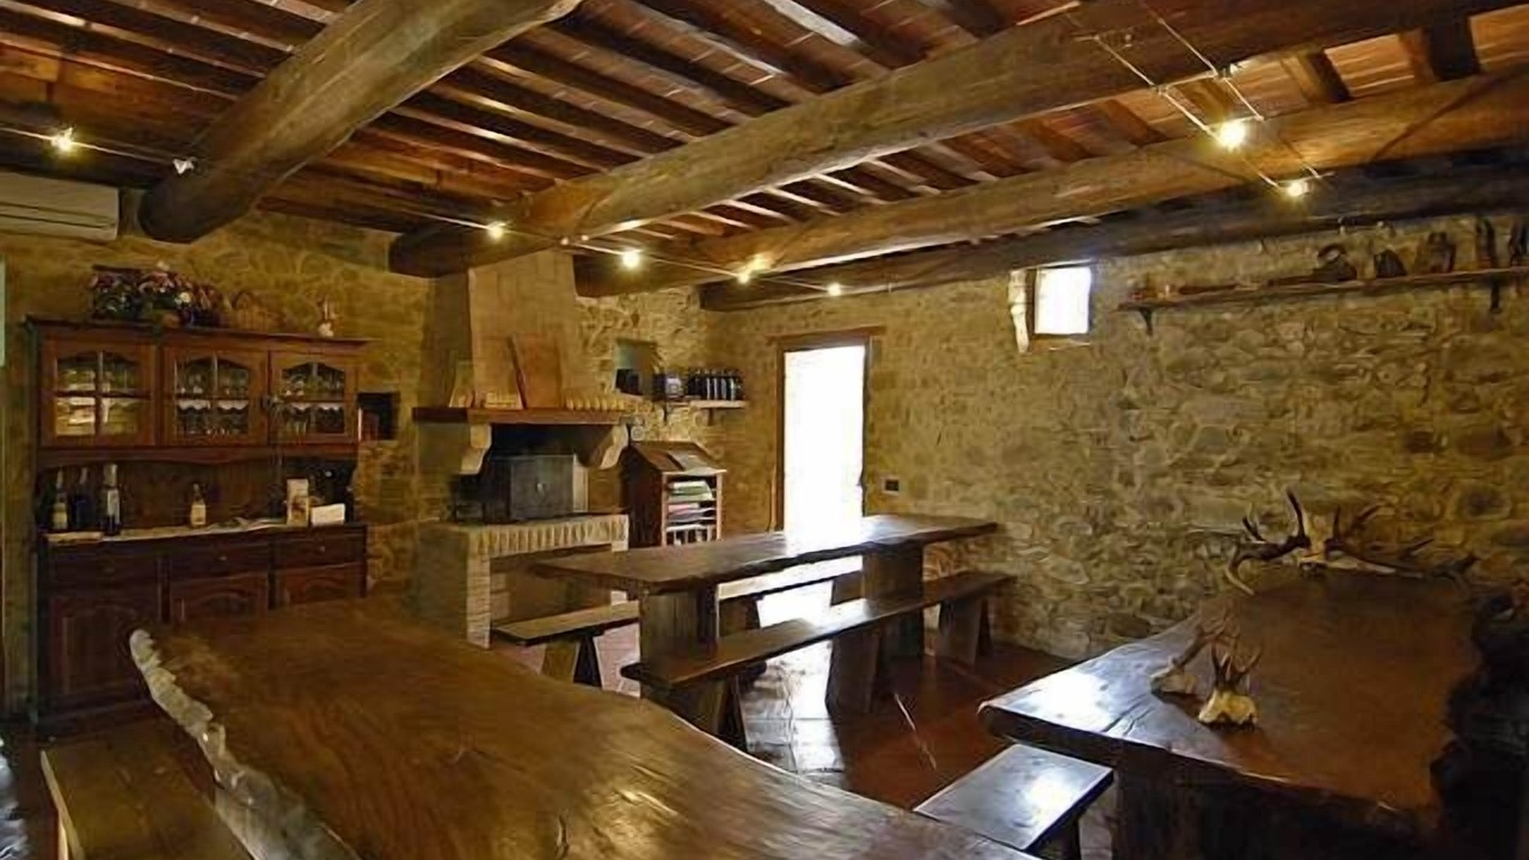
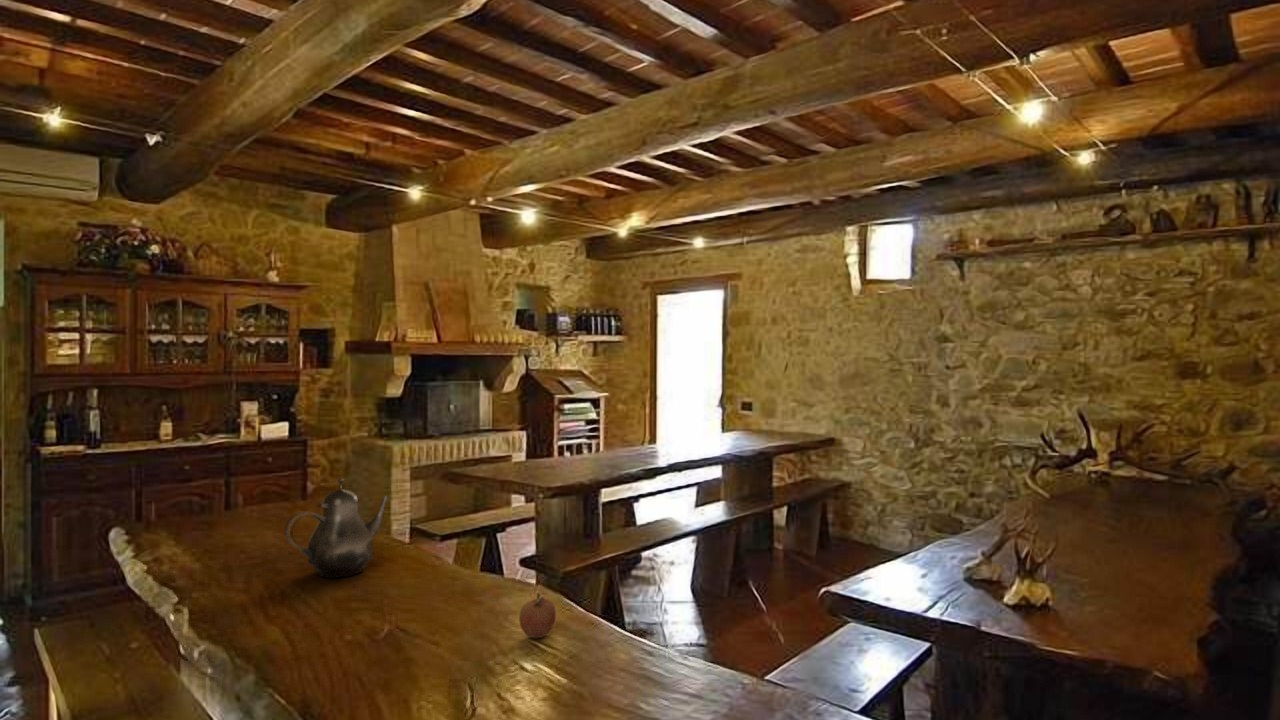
+ fruit [518,592,557,639]
+ teapot [283,477,391,579]
